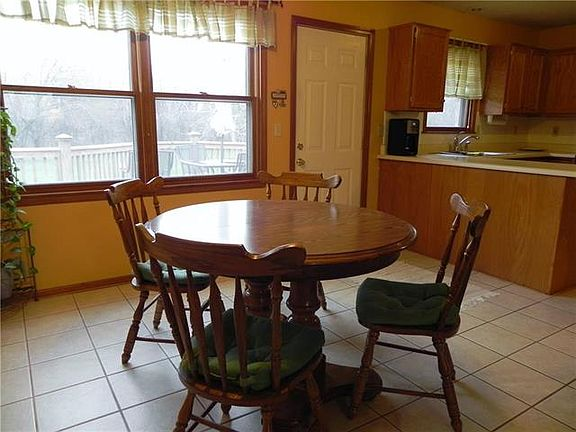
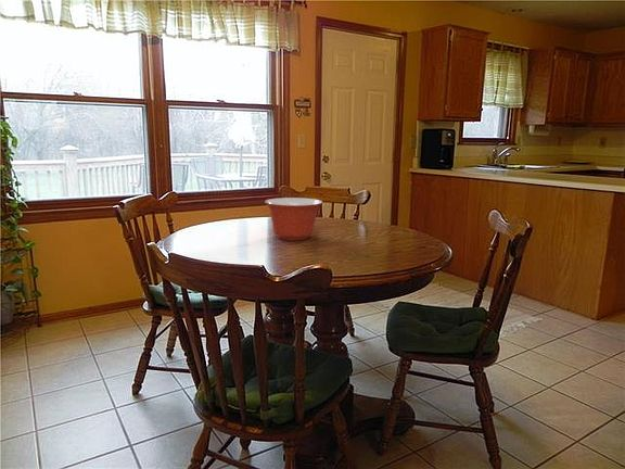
+ mixing bowl [264,197,323,241]
